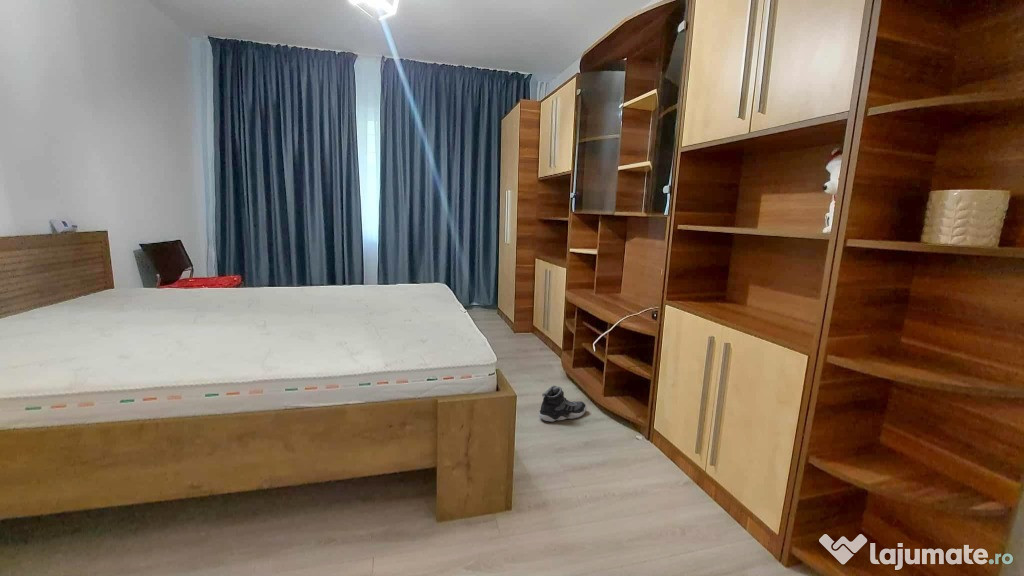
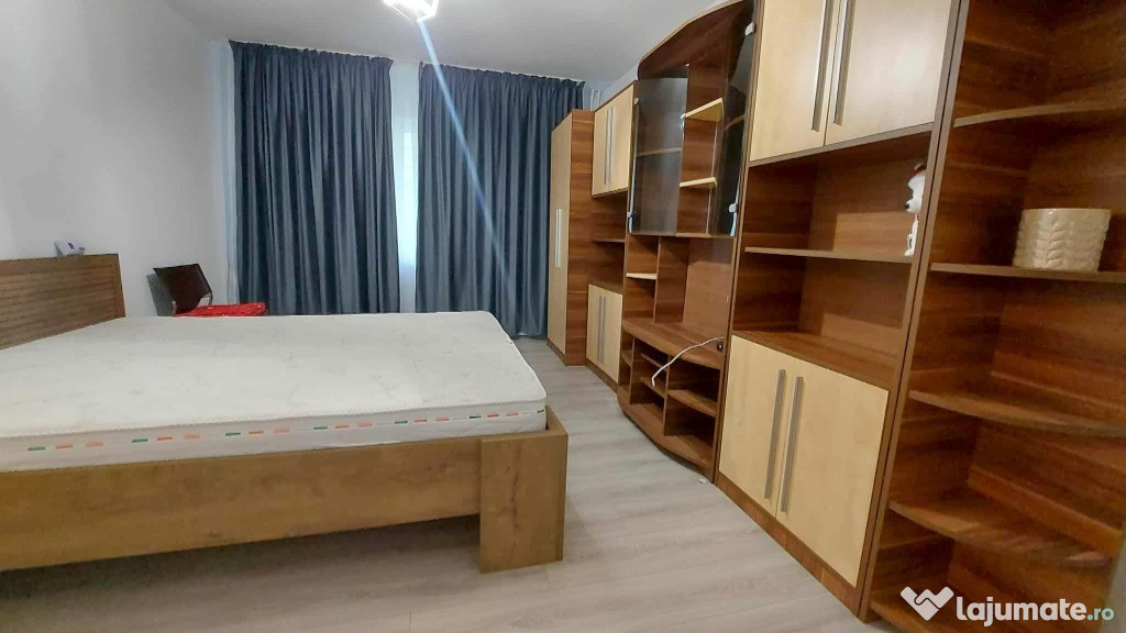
- sneaker [538,385,587,423]
